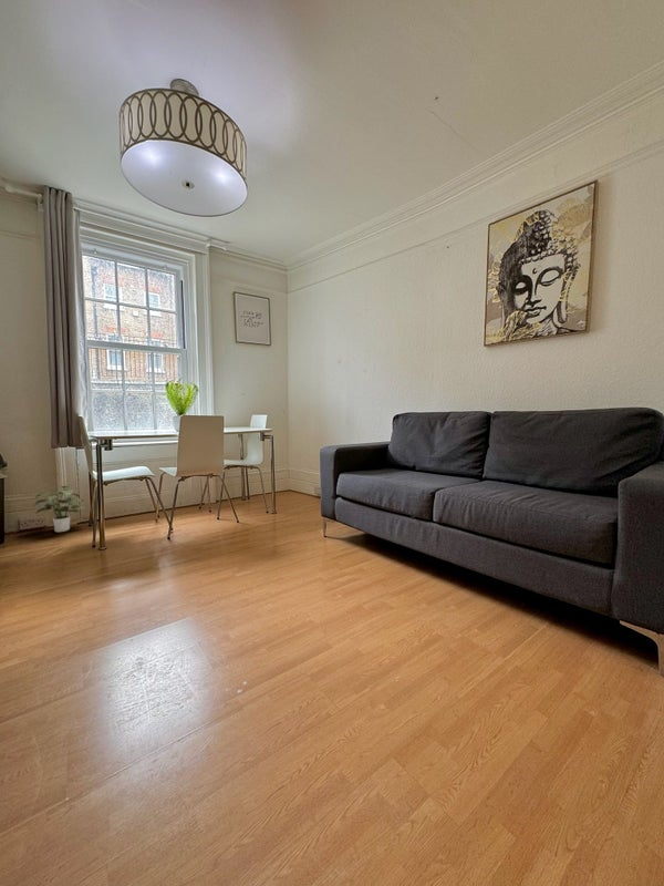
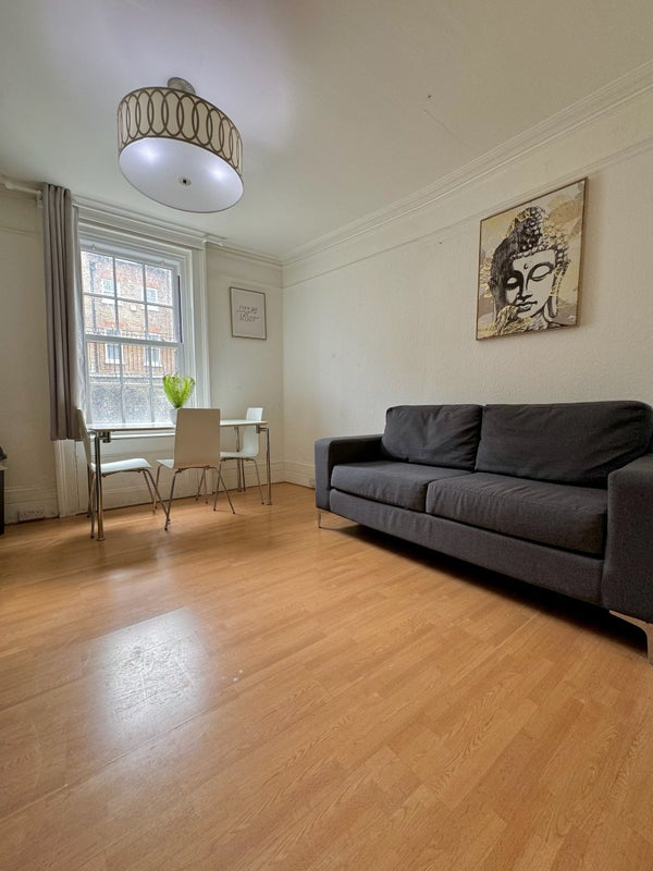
- potted plant [32,484,86,533]
